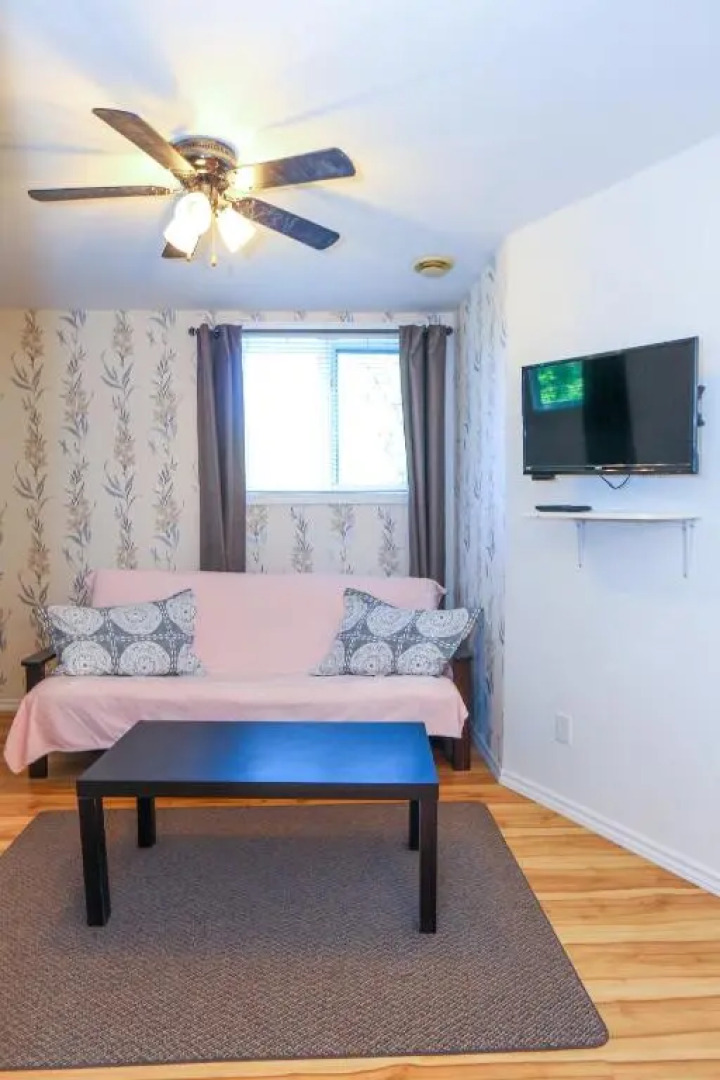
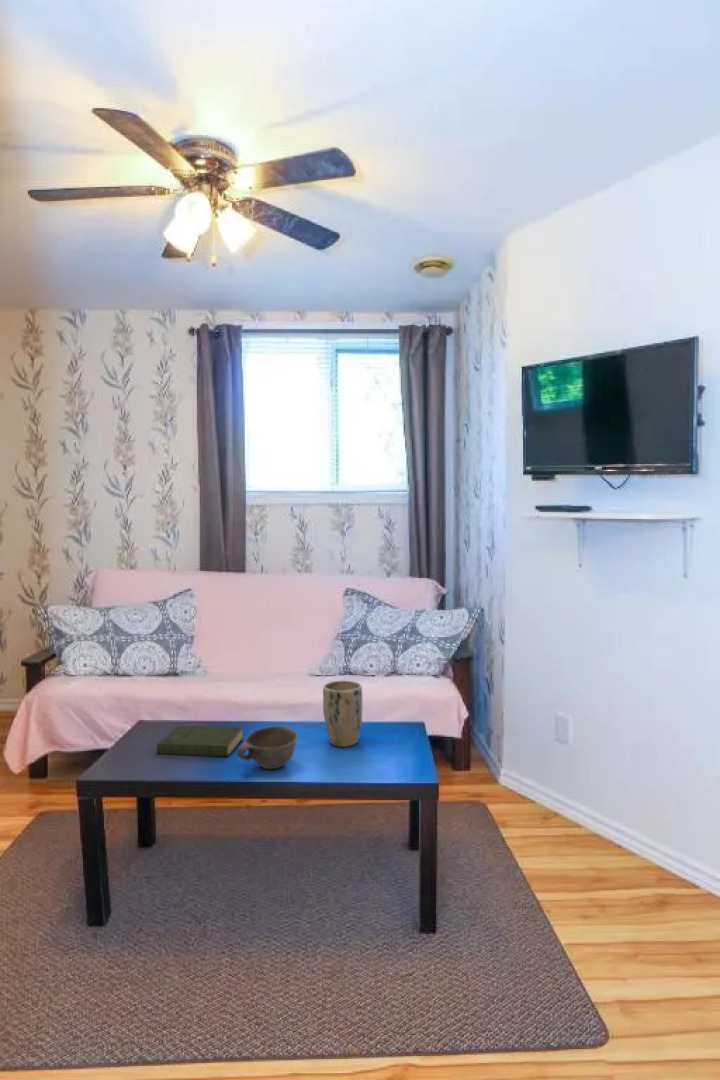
+ bowl [236,725,299,770]
+ plant pot [322,679,363,748]
+ book [156,725,244,758]
